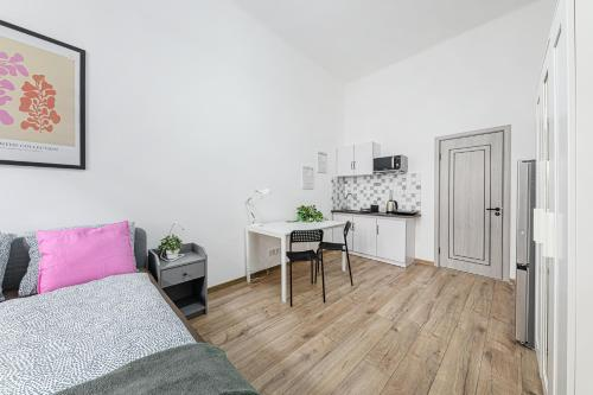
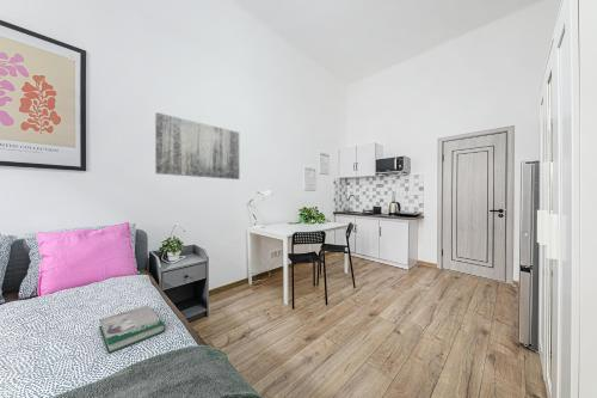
+ book [98,304,167,355]
+ wall art [154,111,240,180]
